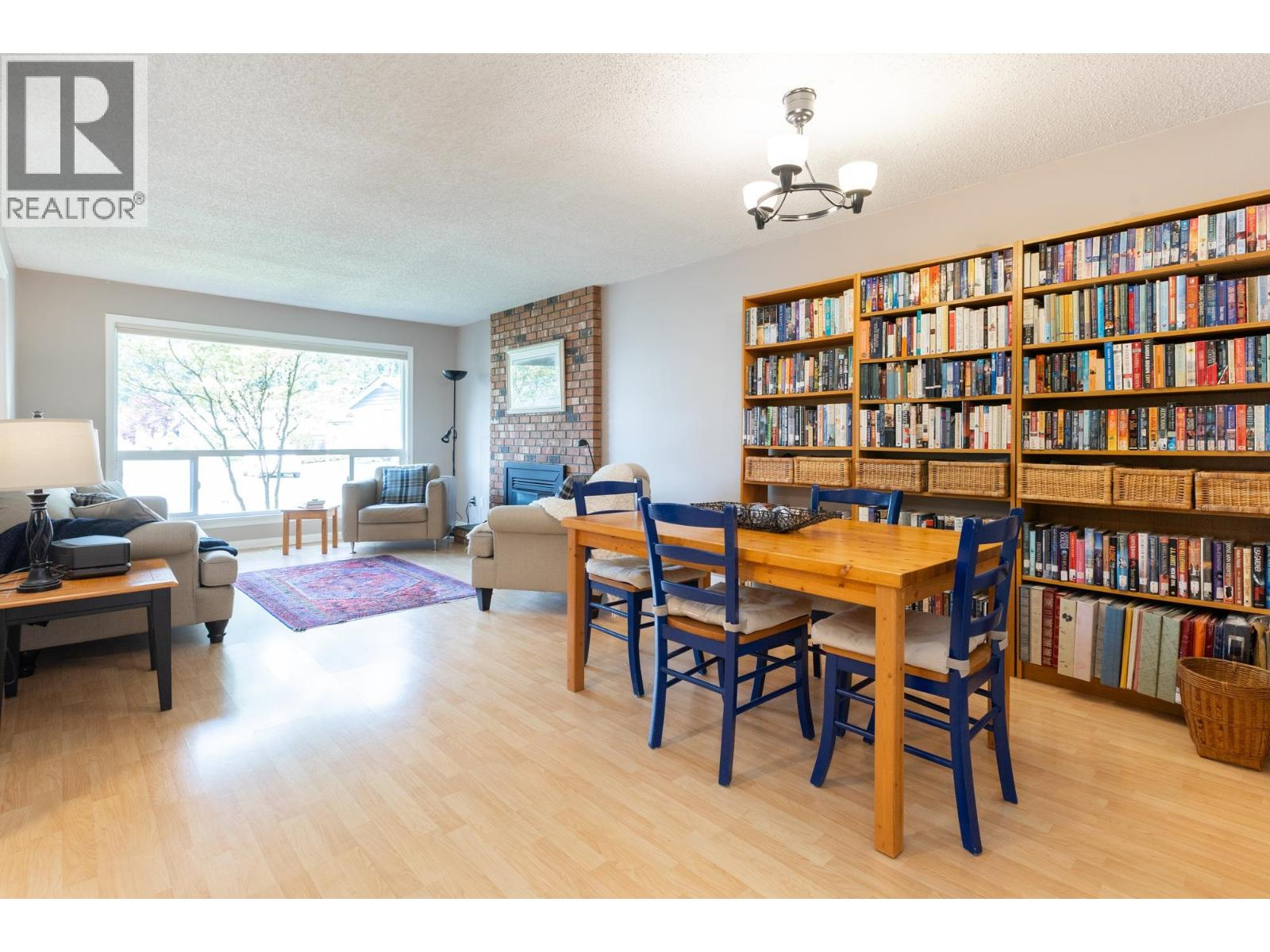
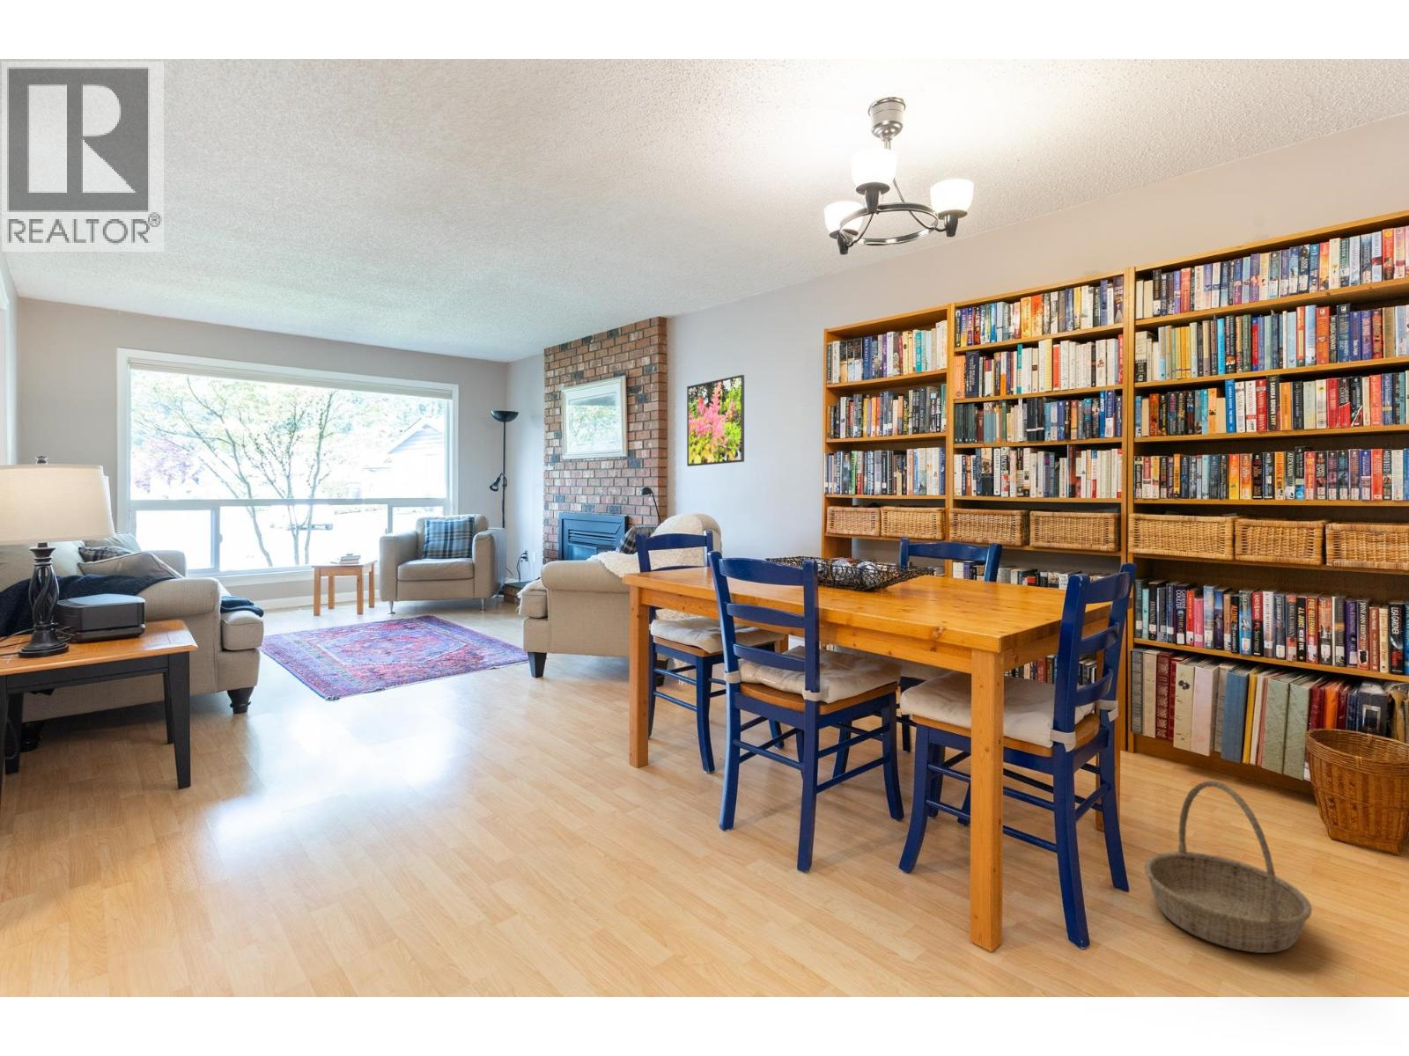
+ basket [1144,780,1312,954]
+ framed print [686,374,746,467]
